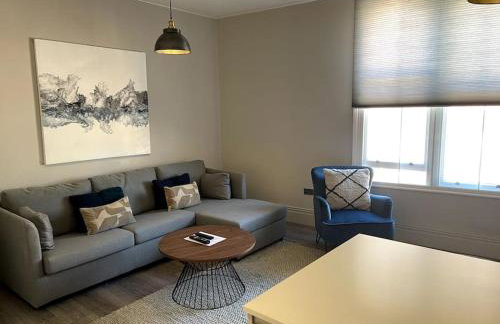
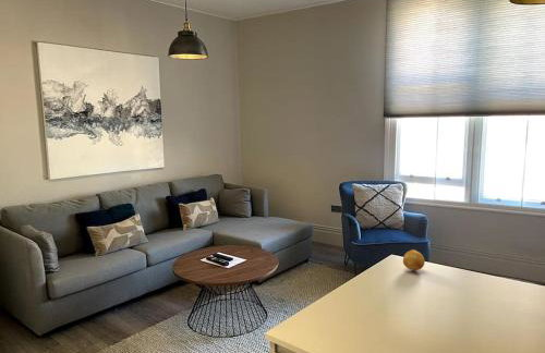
+ fruit [402,248,426,271]
